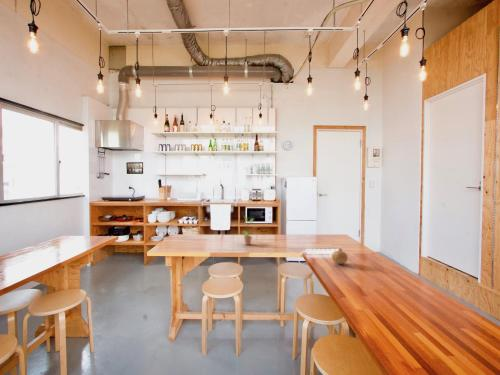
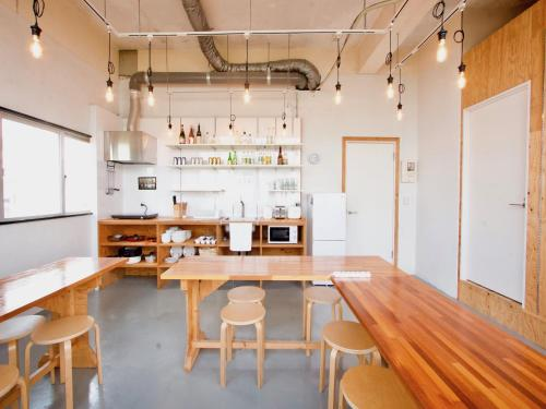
- potted plant [235,215,258,246]
- fruit [331,247,349,265]
